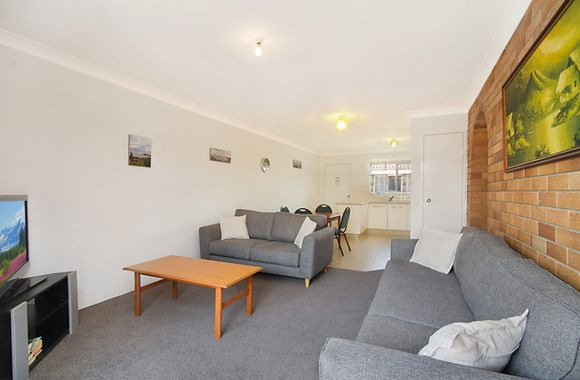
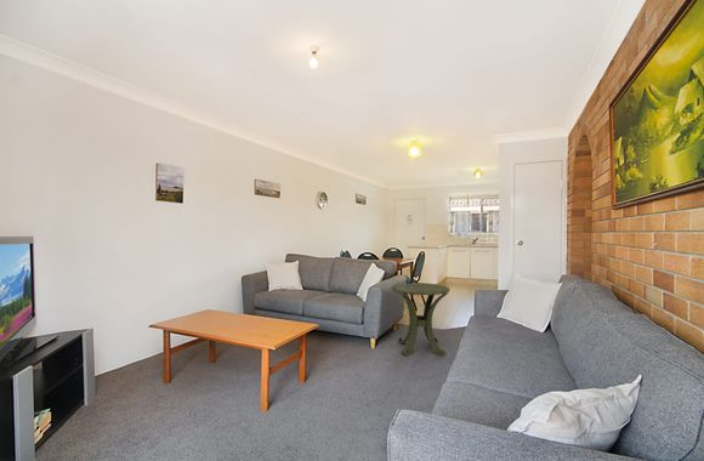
+ side table [391,281,450,357]
